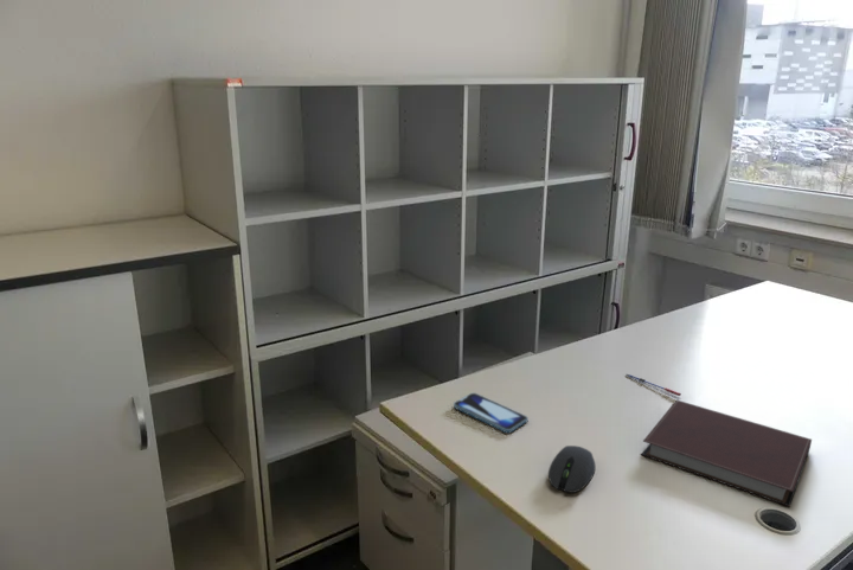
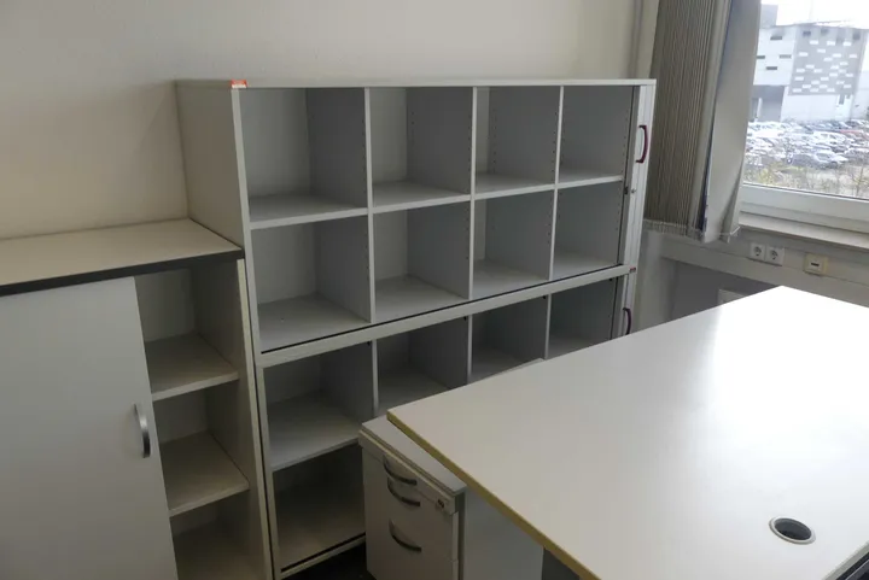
- pen [626,373,682,397]
- computer mouse [547,444,597,494]
- smartphone [453,392,530,434]
- notebook [640,399,813,508]
